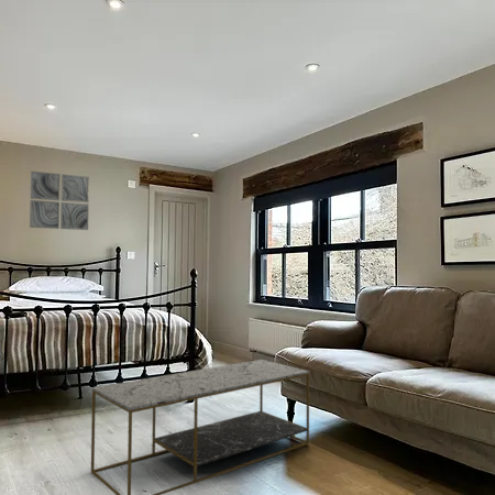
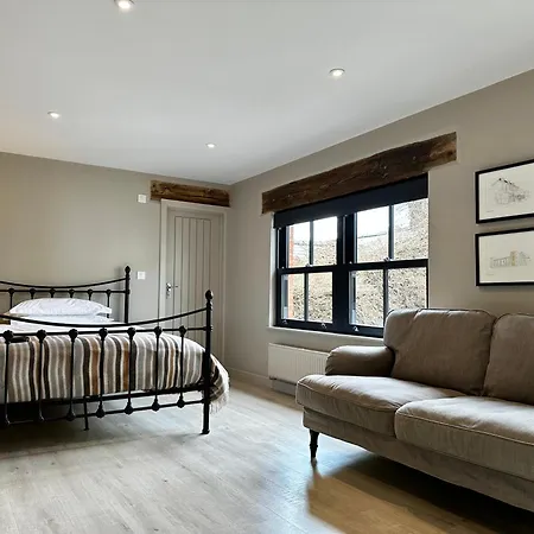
- wall art [29,170,90,231]
- coffee table [90,359,310,495]
